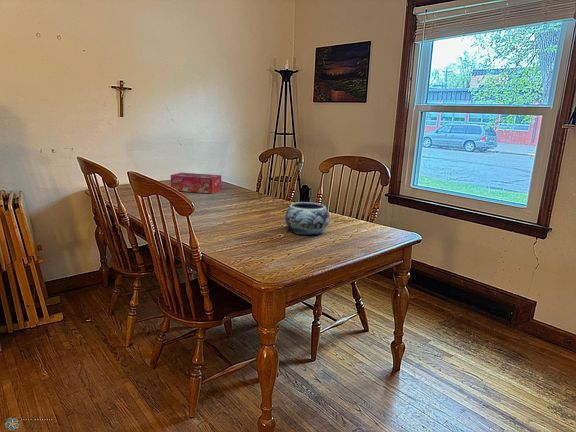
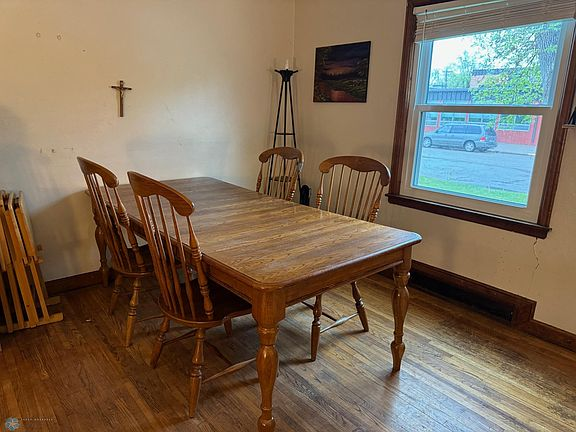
- tissue box [170,171,222,195]
- decorative bowl [284,201,330,236]
